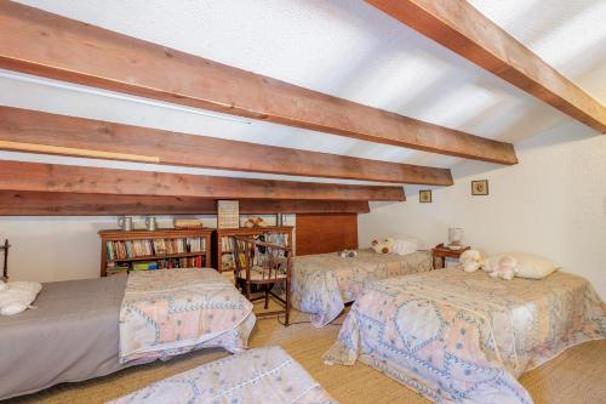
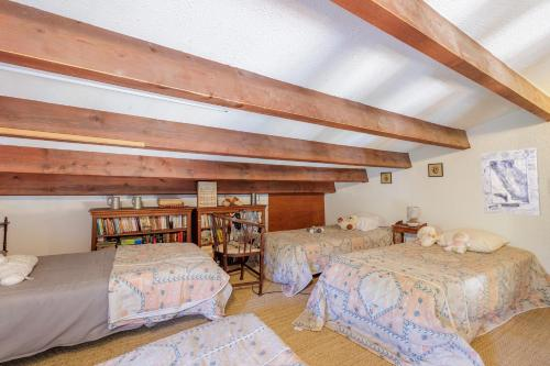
+ wall art [481,146,541,217]
